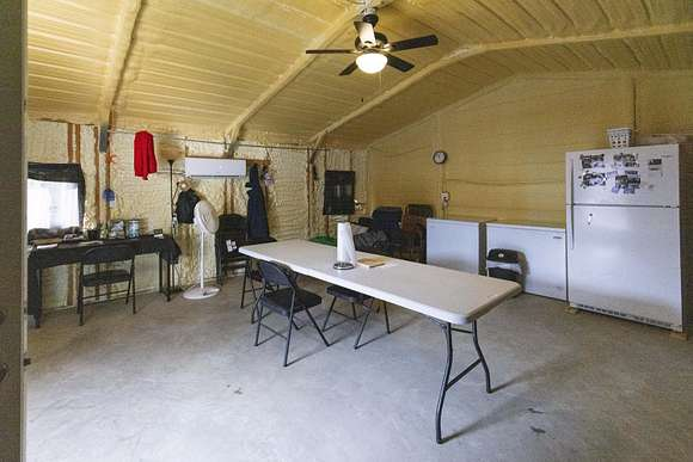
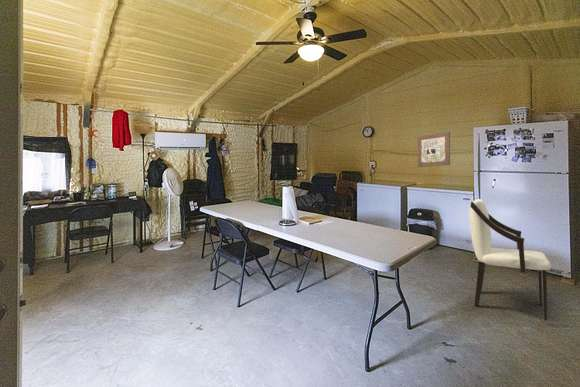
+ armchair [469,198,552,322]
+ wall art [416,131,451,168]
